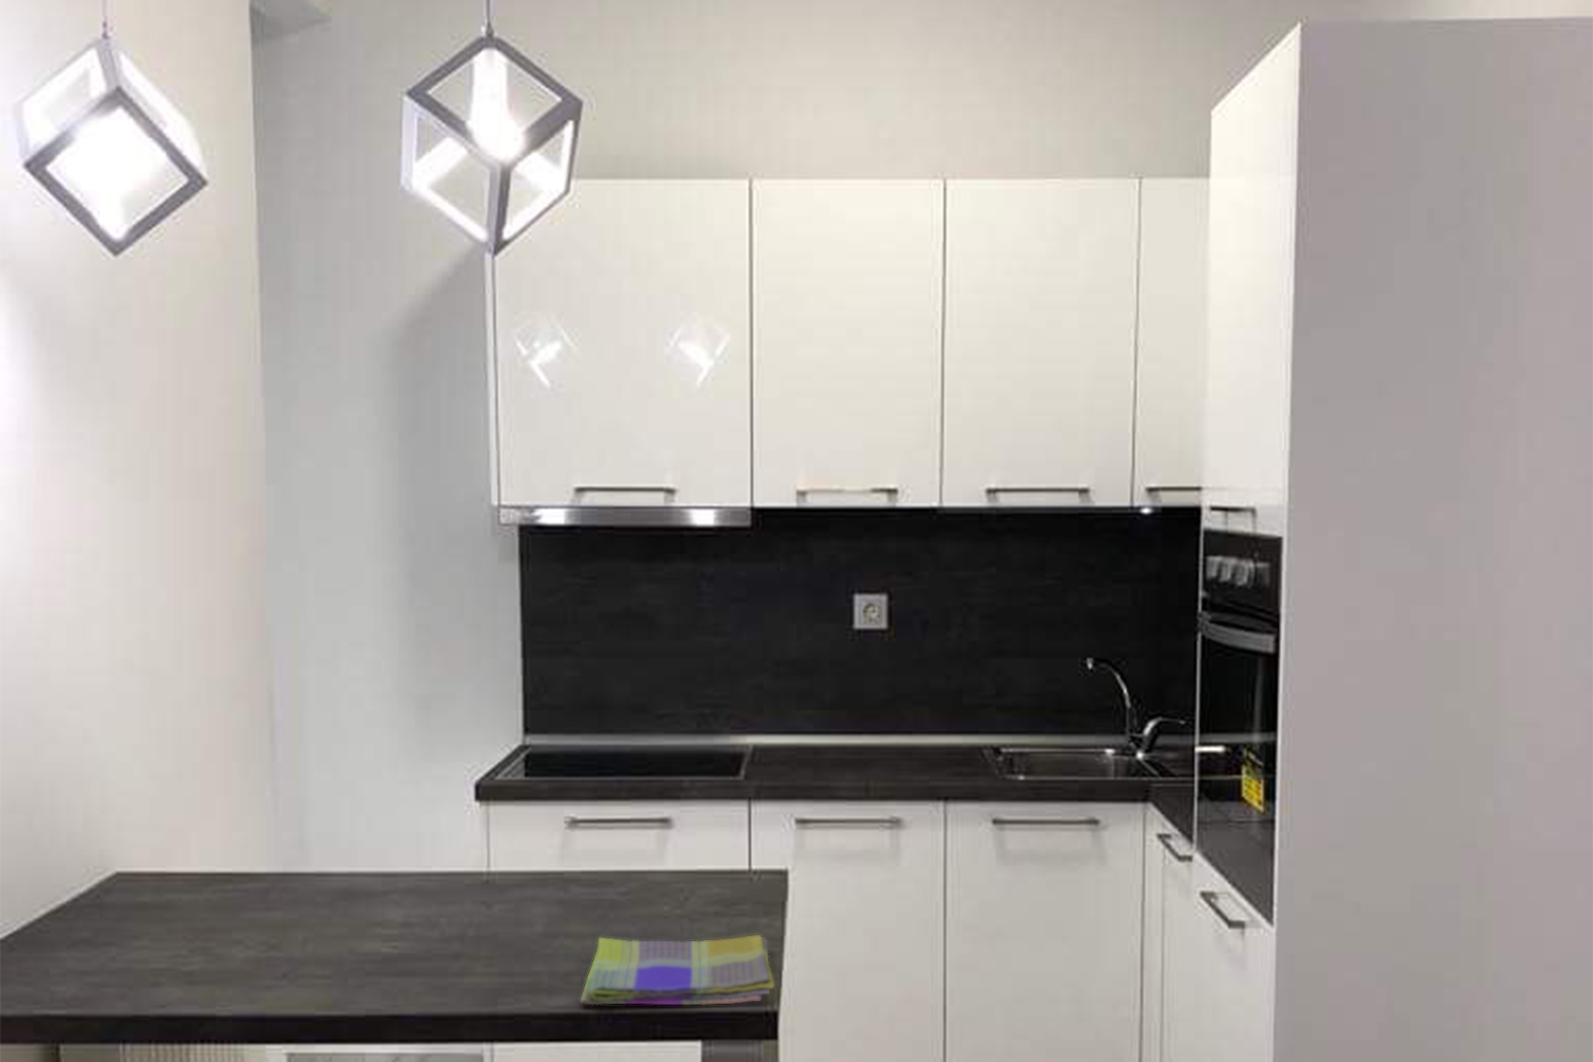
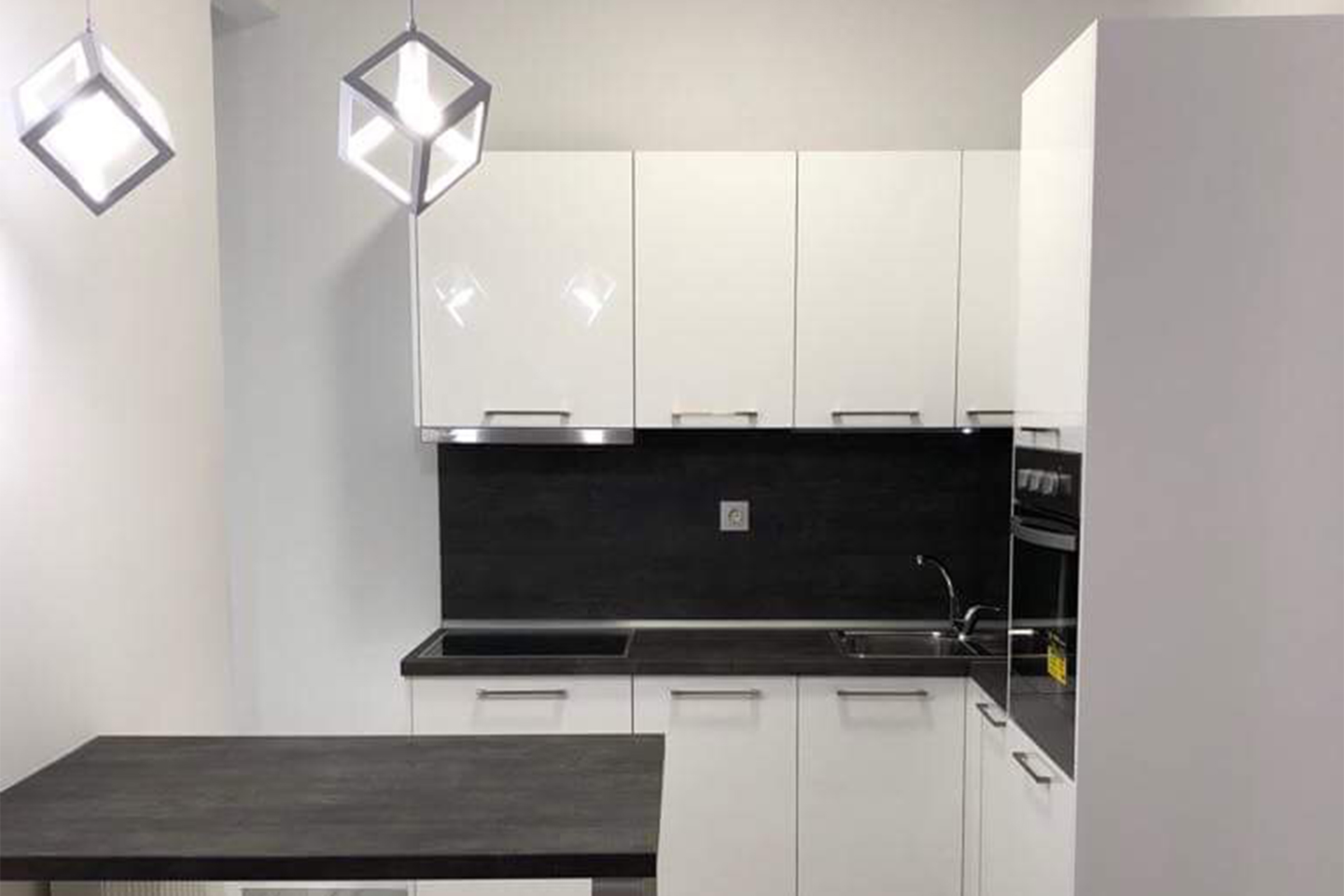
- dish towel [580,934,775,1005]
